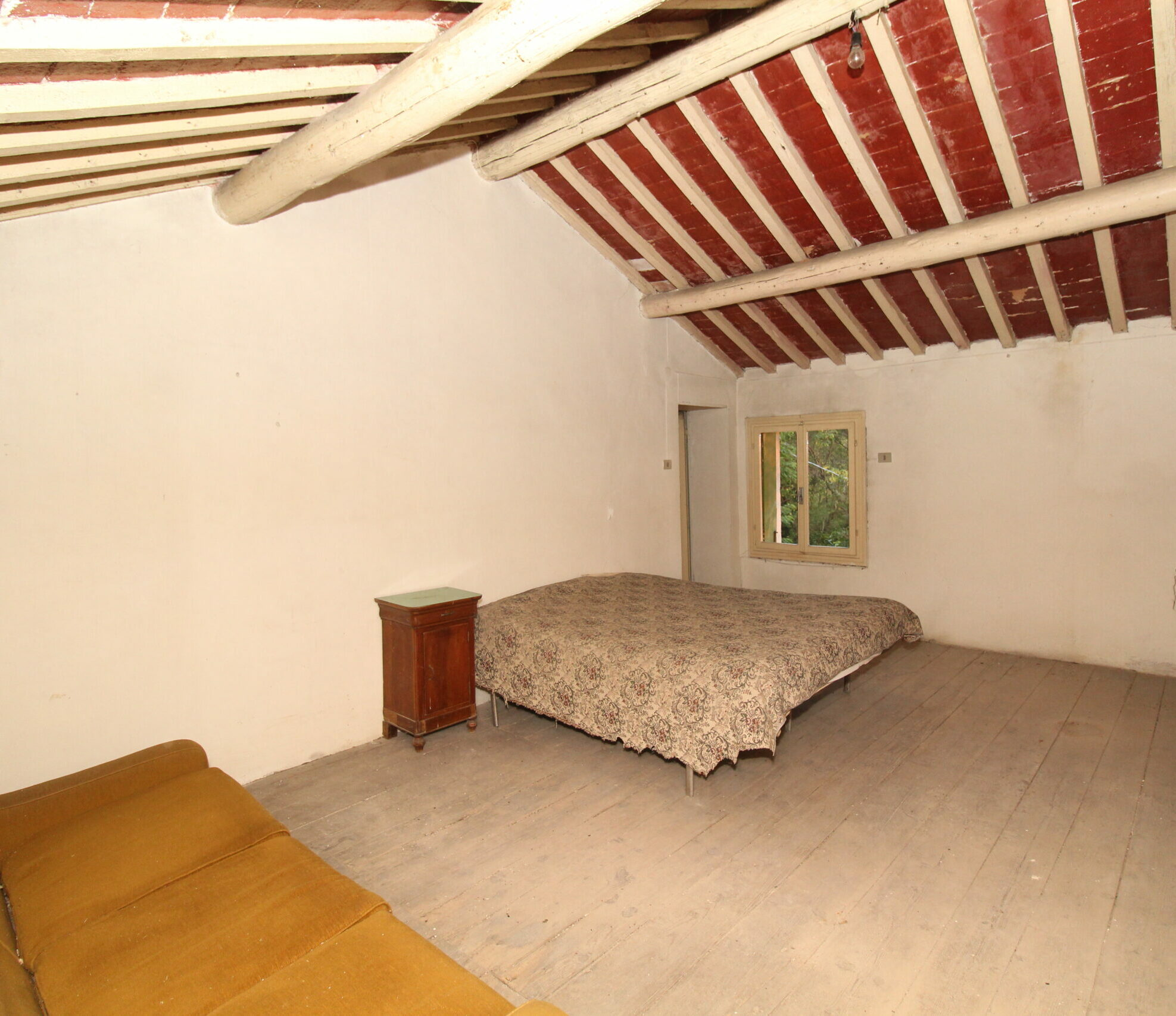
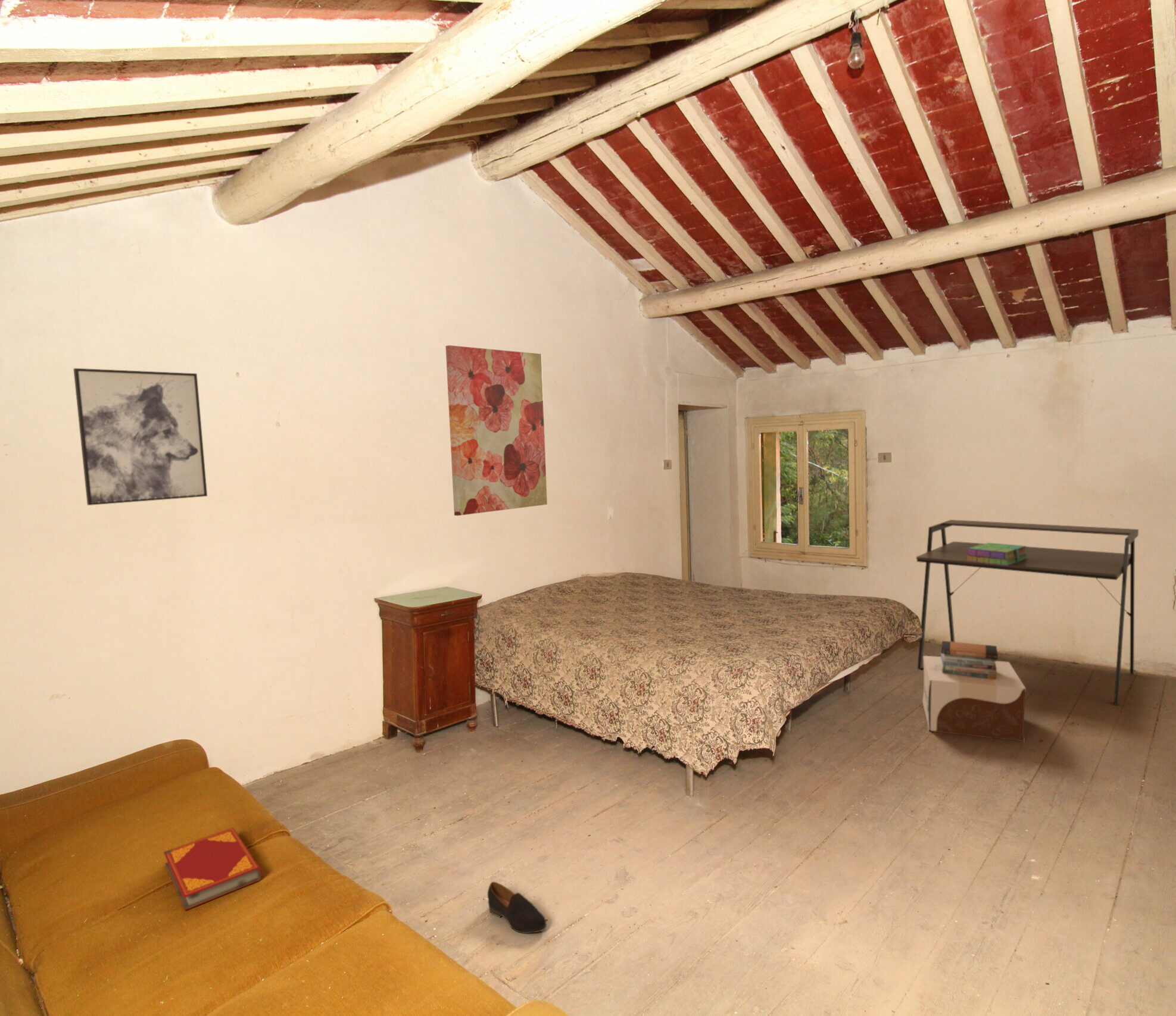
+ book stack [940,640,999,680]
+ wall art [445,345,548,516]
+ desk [916,519,1139,706]
+ hardback book [163,827,262,911]
+ shoe [487,881,547,934]
+ stack of books [965,542,1028,566]
+ cardboard box [922,655,1027,742]
+ wall art [73,368,208,506]
